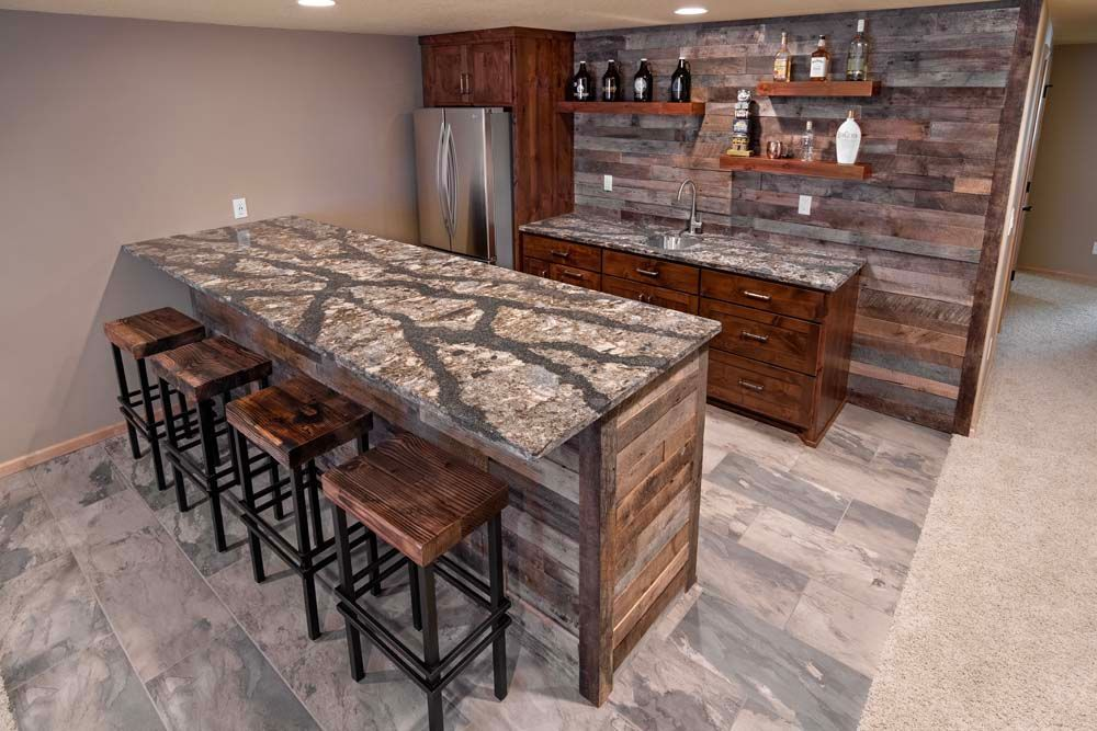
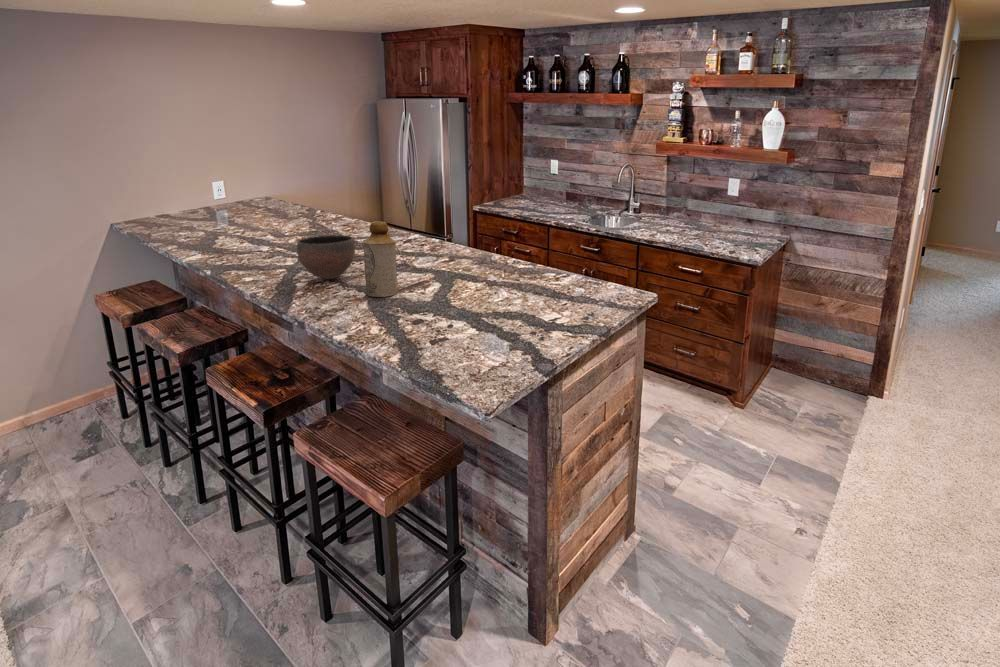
+ bottle [363,220,398,298]
+ bowl [296,234,356,280]
